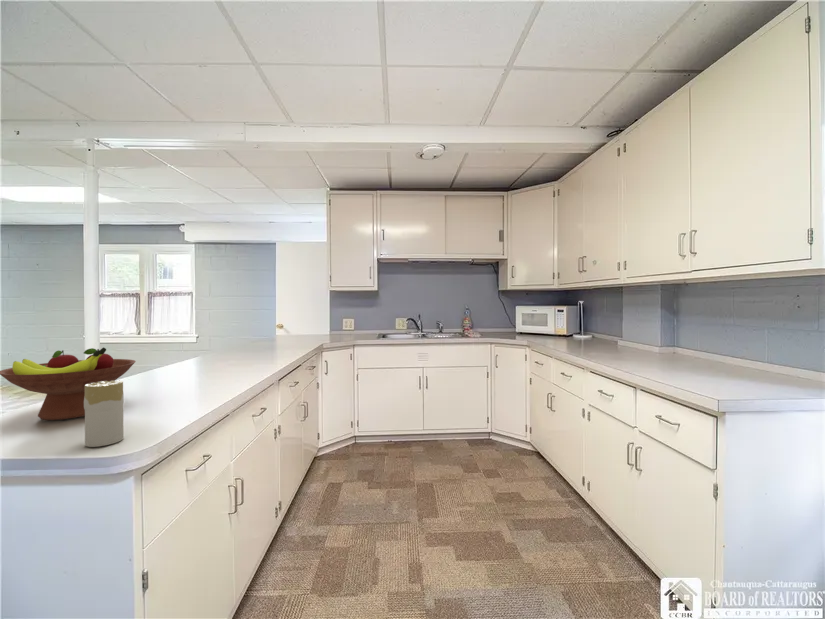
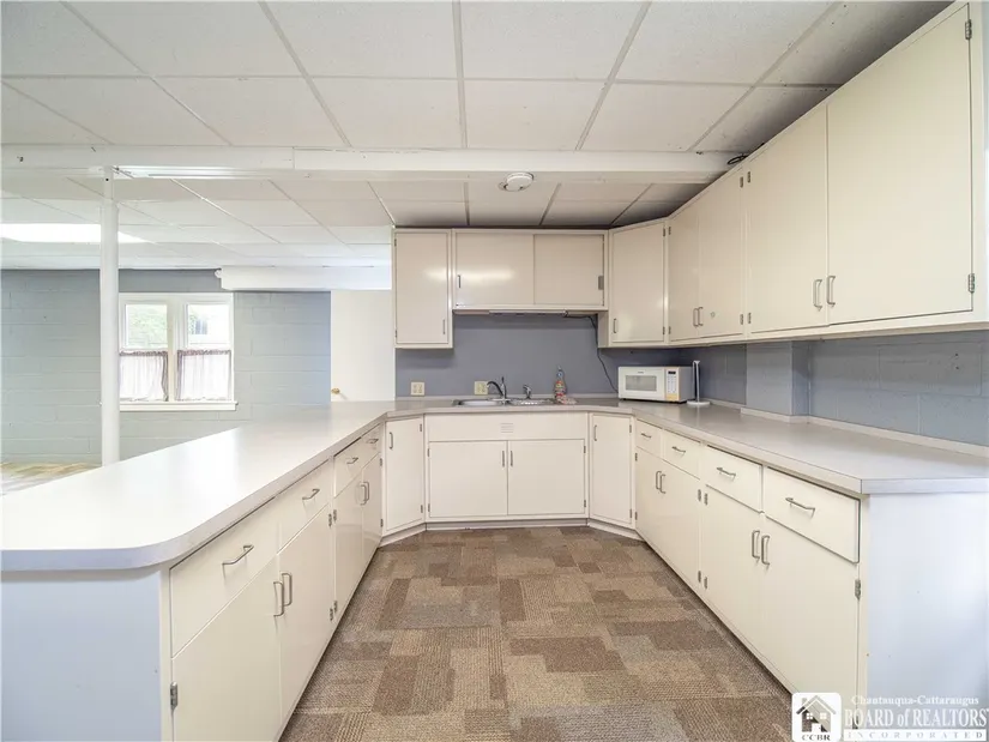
- fruit bowl [0,347,136,421]
- candle [84,380,125,448]
